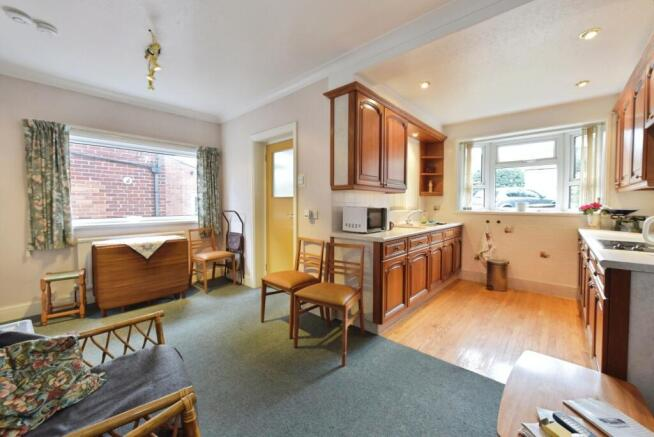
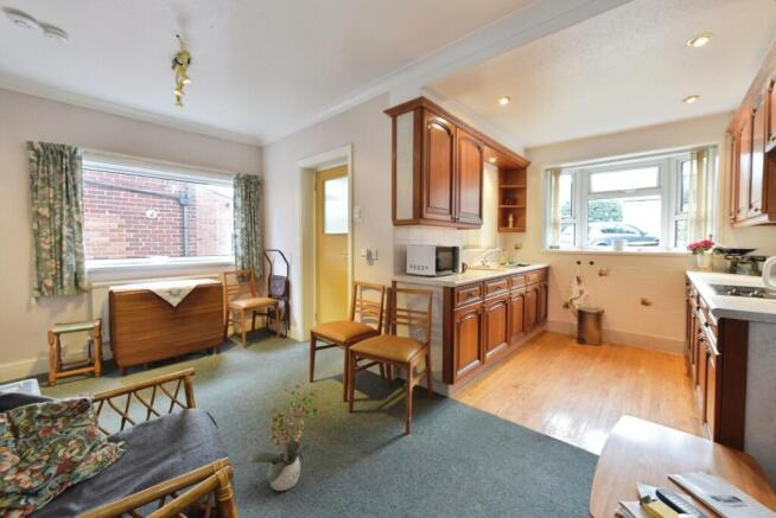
+ potted plant [243,379,325,492]
